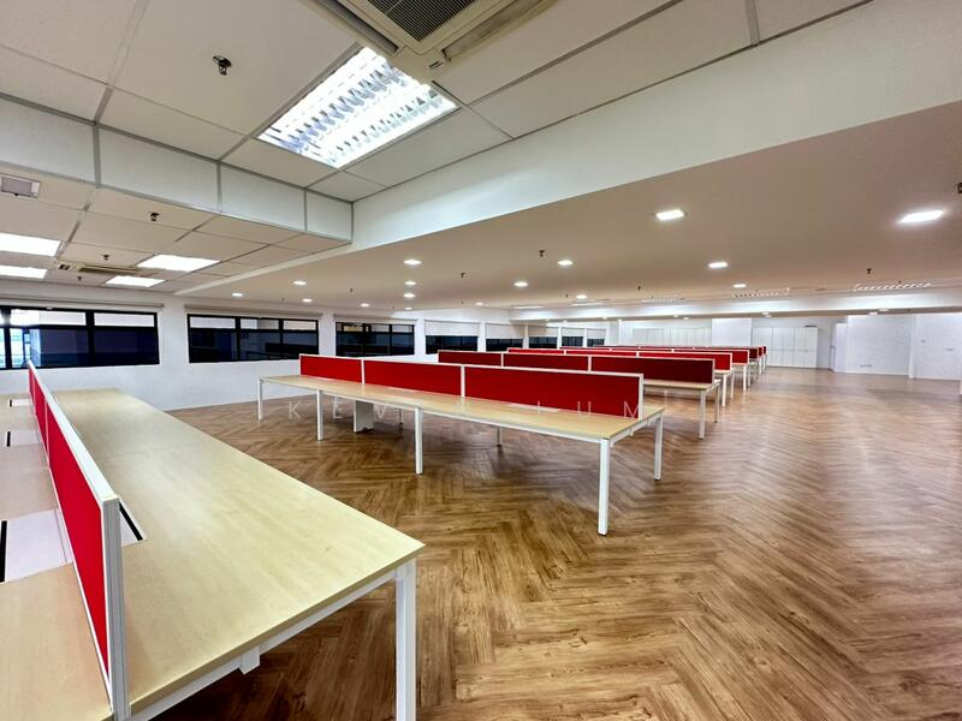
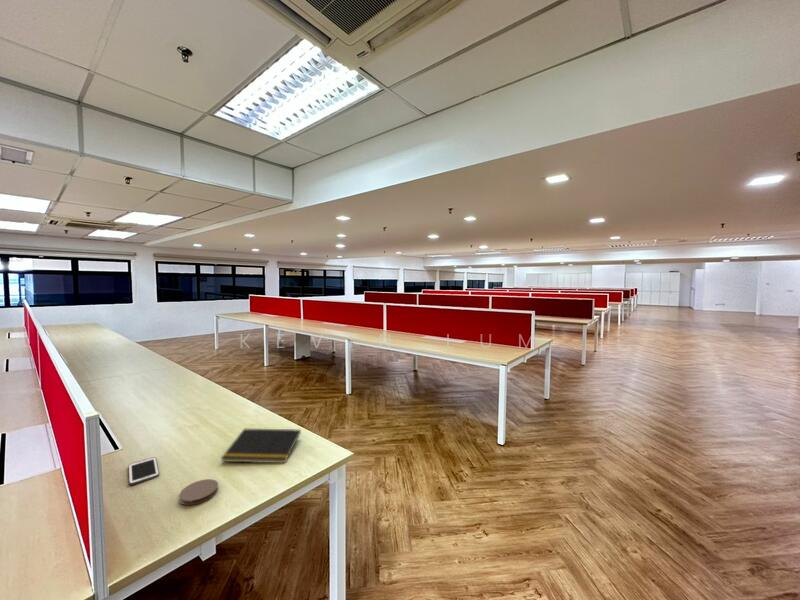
+ cell phone [127,456,160,487]
+ coaster [178,478,219,506]
+ notepad [220,428,302,464]
